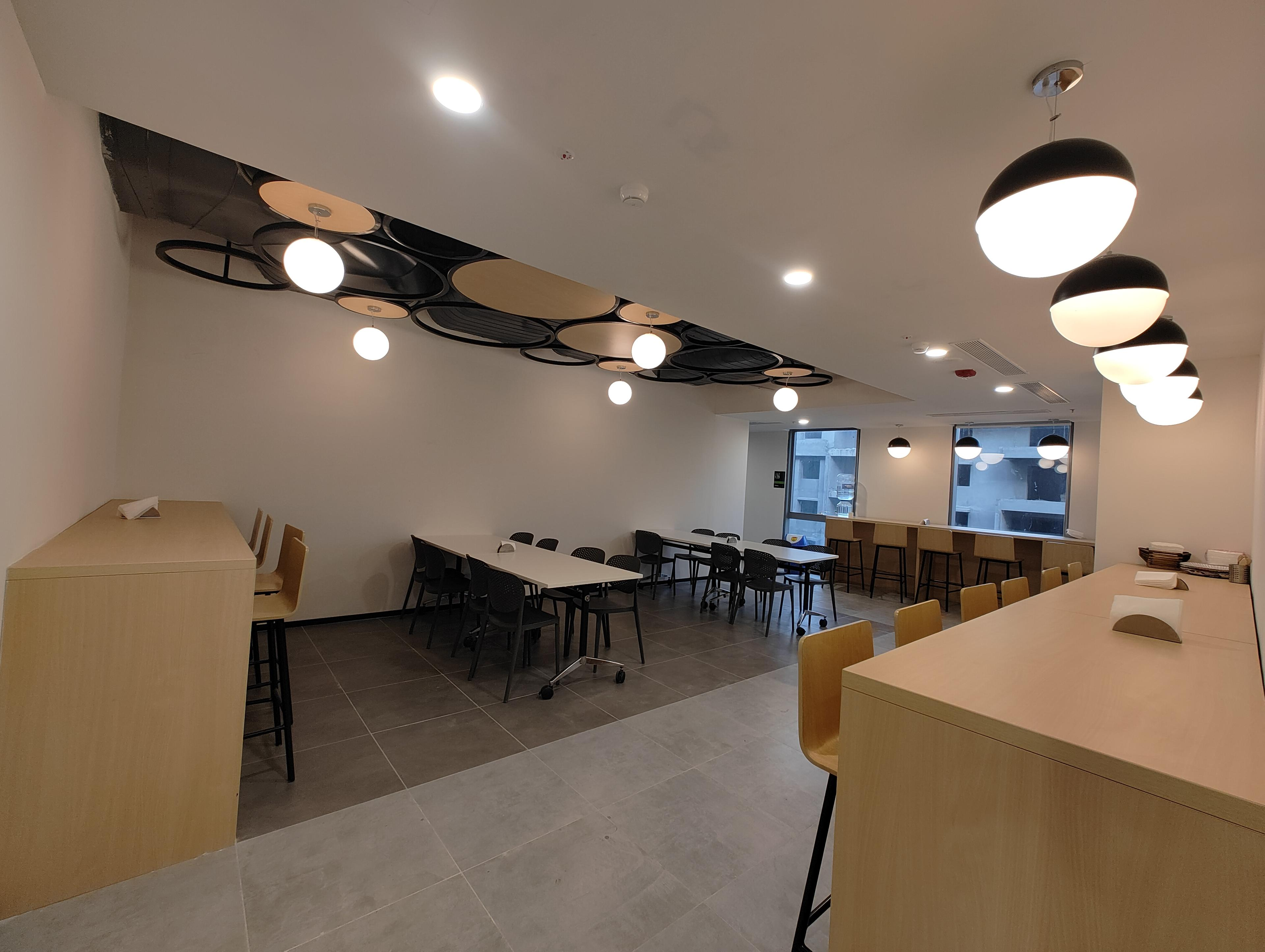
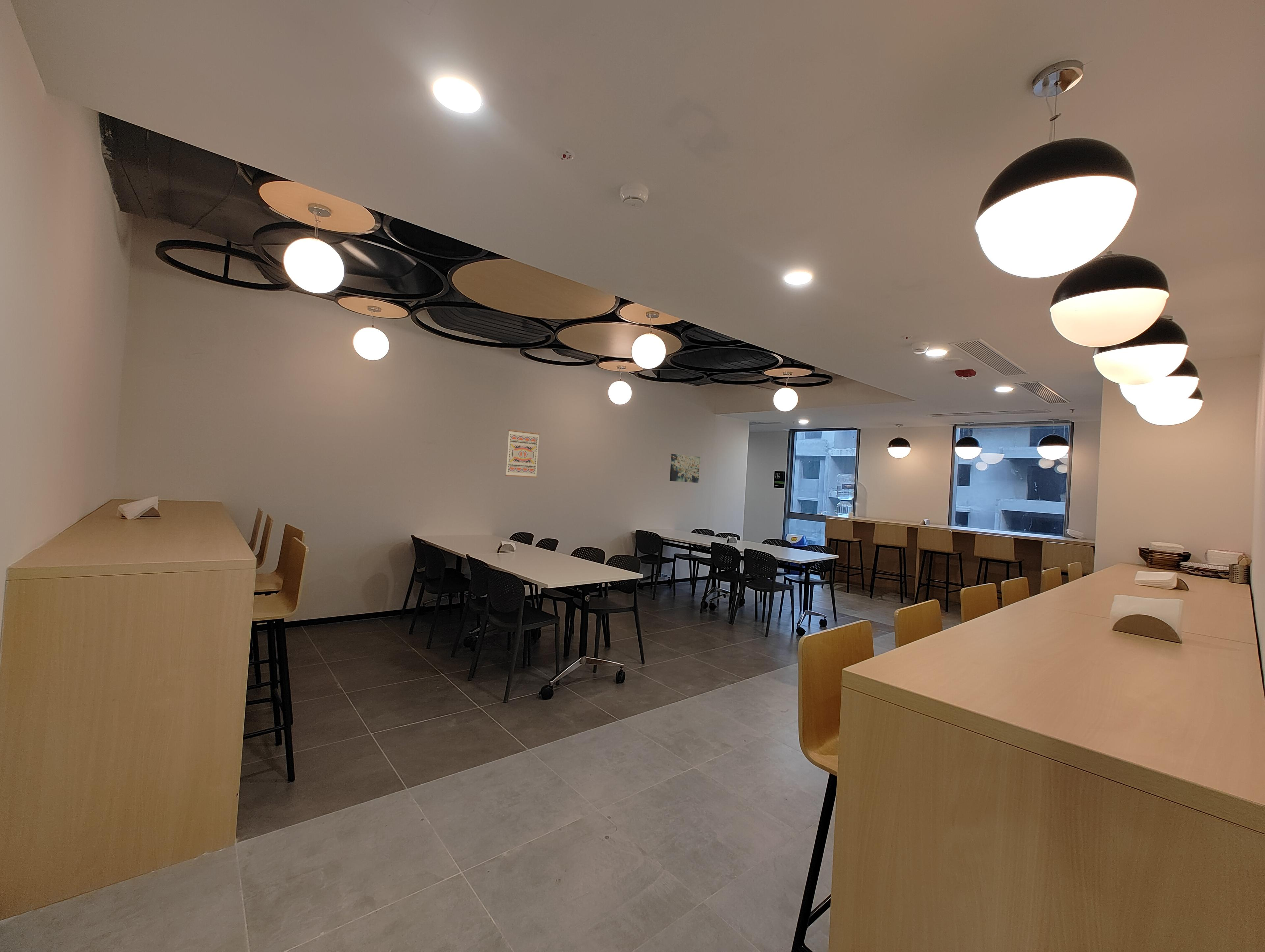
+ wall art [669,453,700,483]
+ wall art [505,429,540,478]
